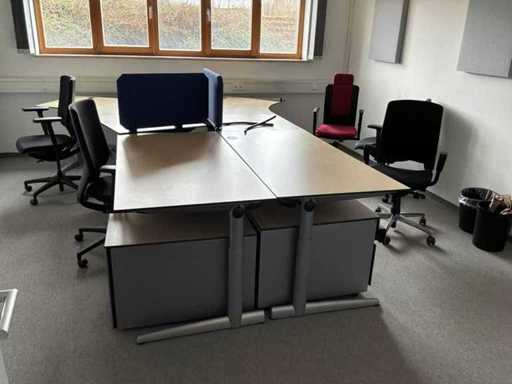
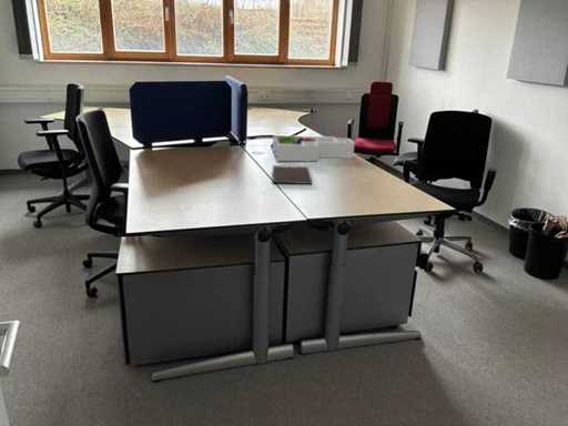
+ desk organizer [272,134,356,162]
+ notebook [271,164,313,185]
